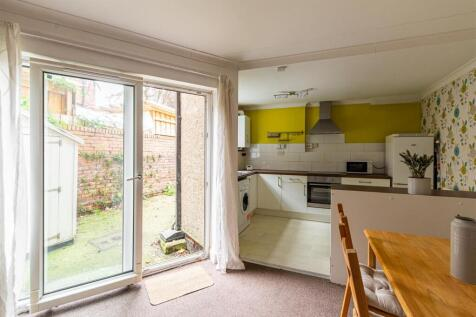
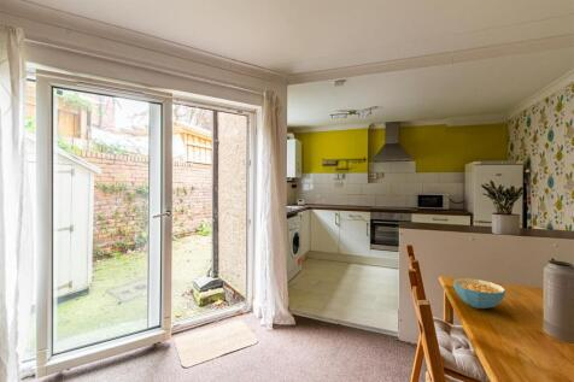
+ cereal bowl [452,277,506,310]
